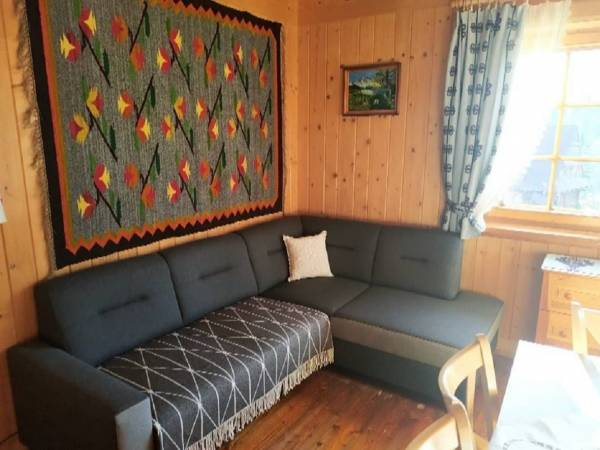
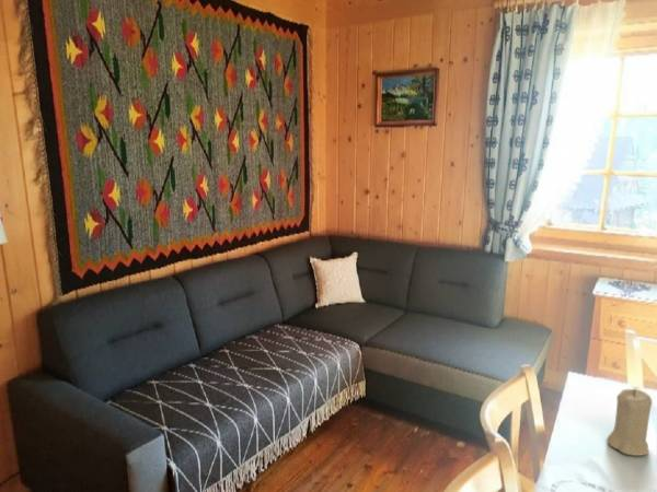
+ candle [606,388,653,457]
